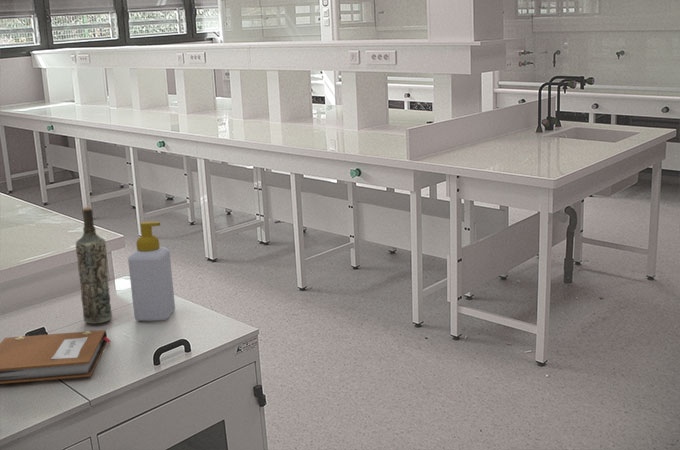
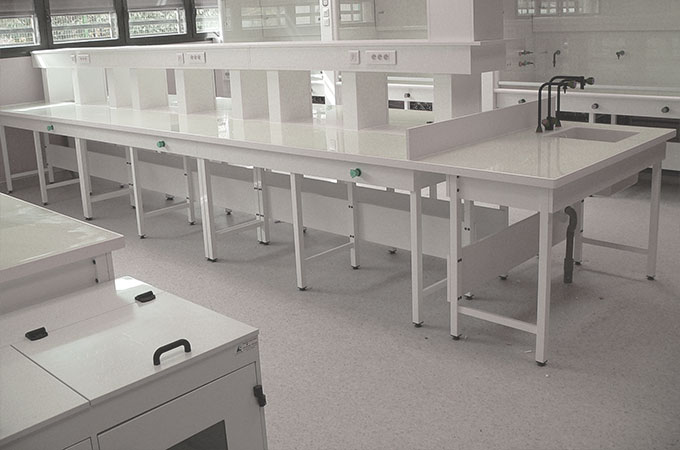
- soap bottle [127,220,176,322]
- bottle [75,206,113,324]
- notebook [0,329,112,385]
